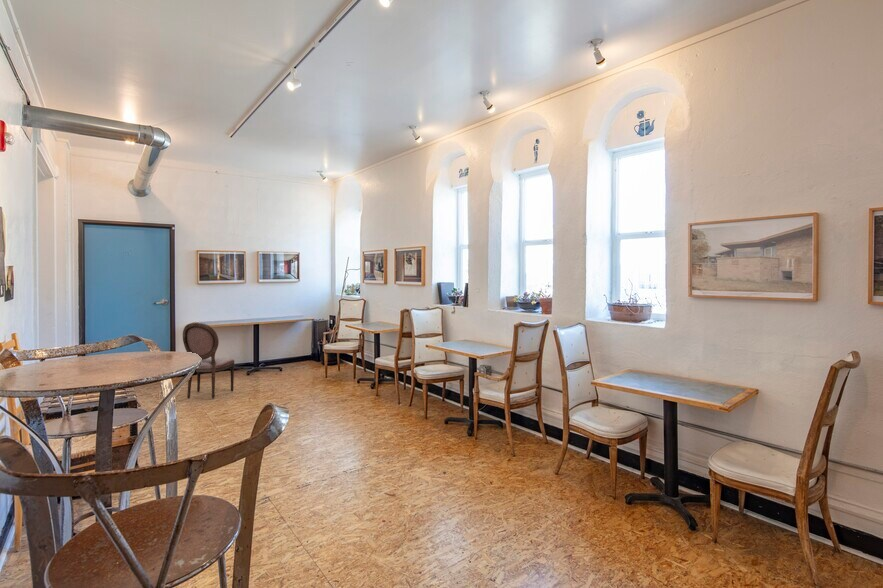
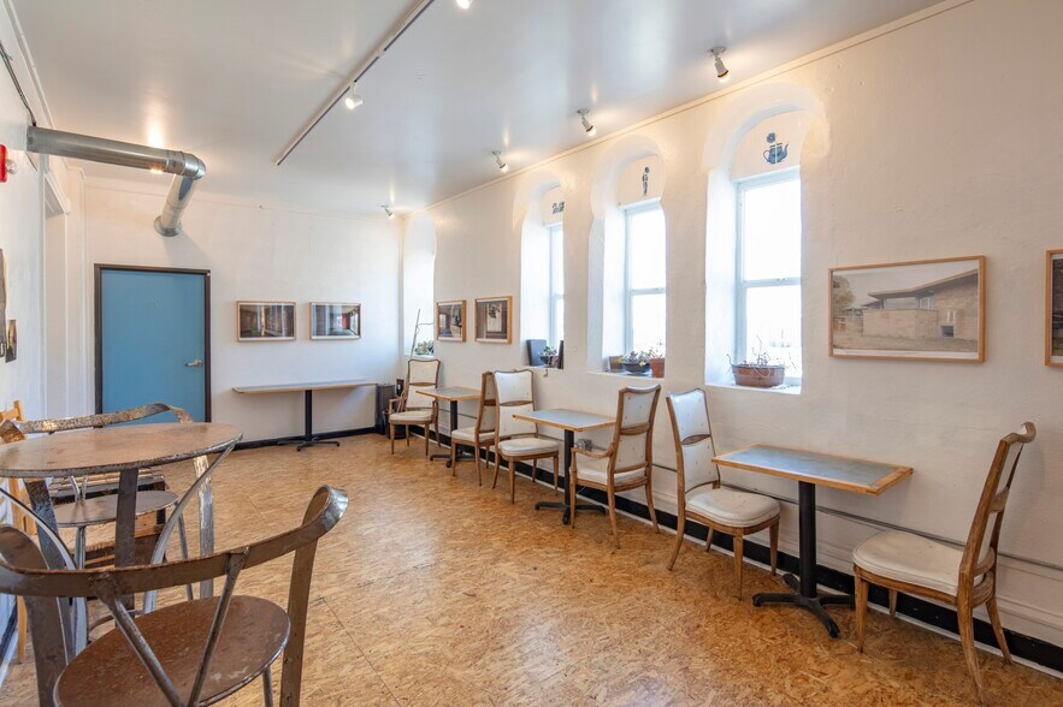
- dining chair [182,321,235,400]
